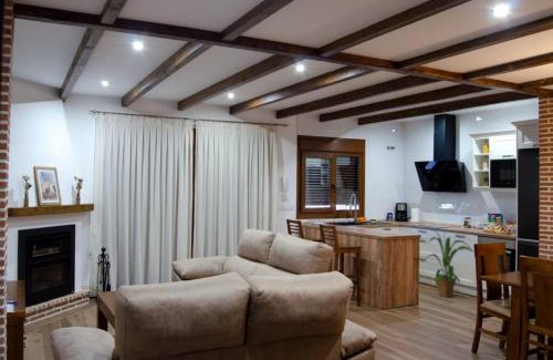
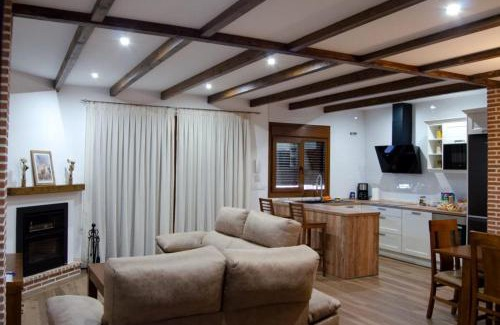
- house plant [422,227,474,299]
